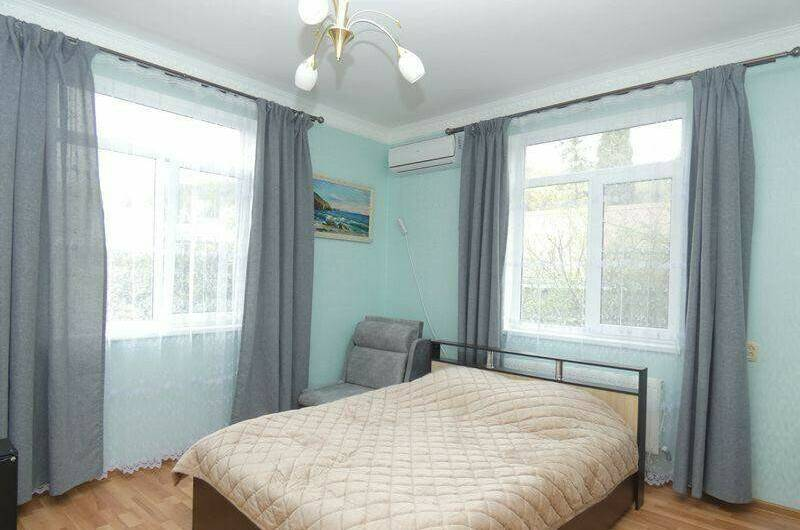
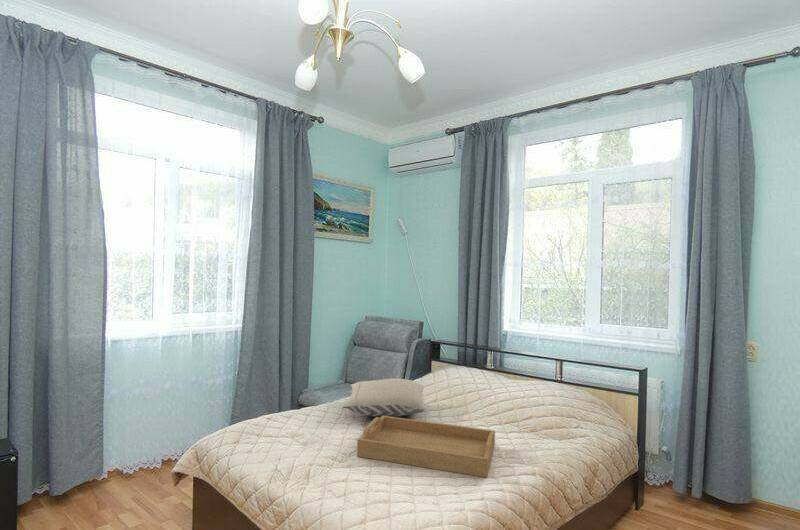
+ serving tray [356,416,496,478]
+ pillow [342,377,427,418]
